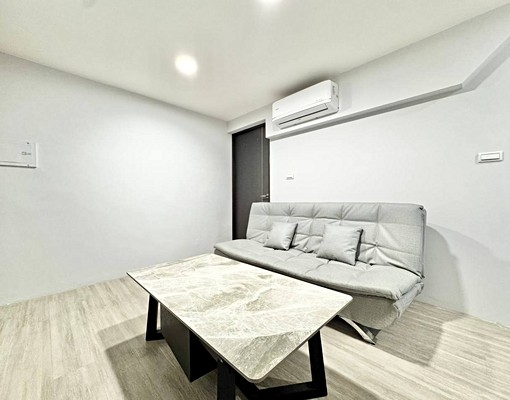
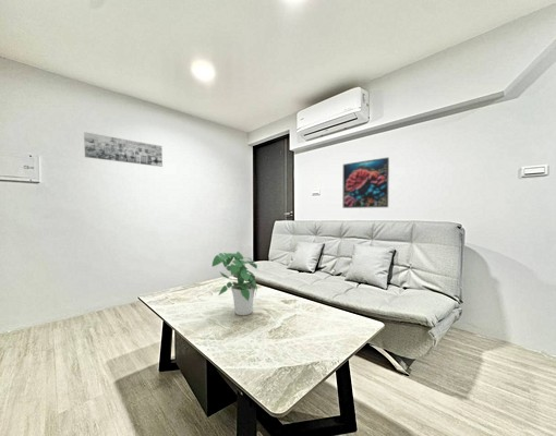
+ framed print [342,156,390,209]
+ wall art [83,131,164,168]
+ potted plant [211,251,258,316]
